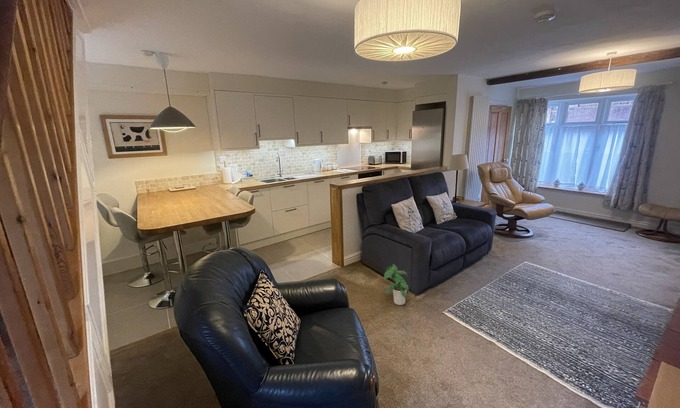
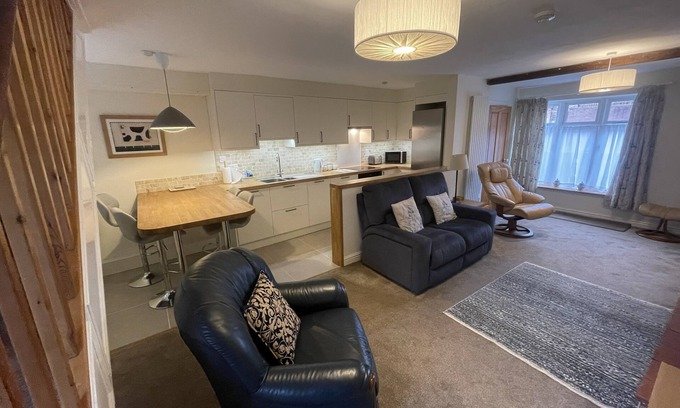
- potted plant [383,263,410,306]
